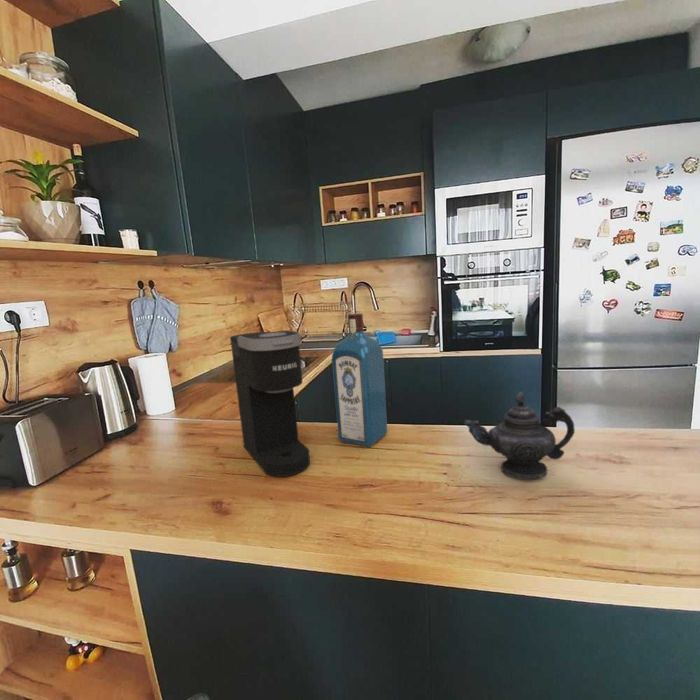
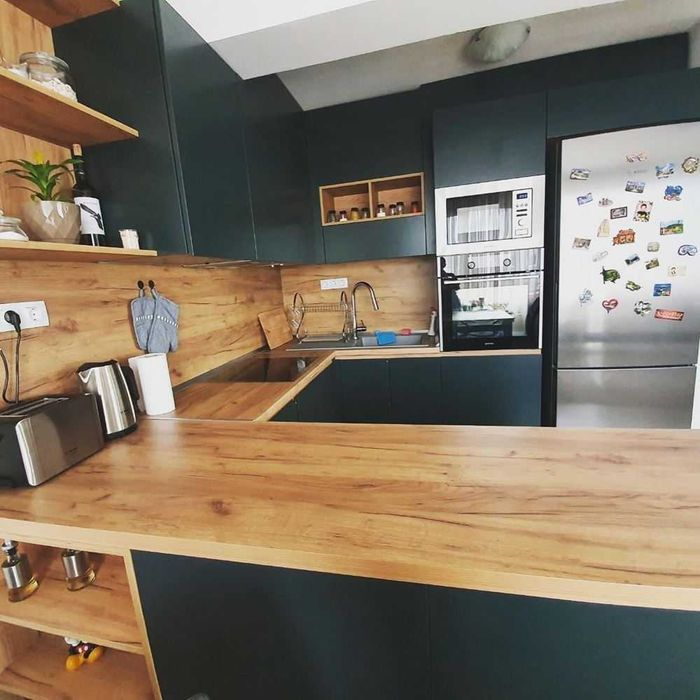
- teapot [463,391,576,480]
- liquor [331,312,388,448]
- coffee maker [229,329,311,478]
